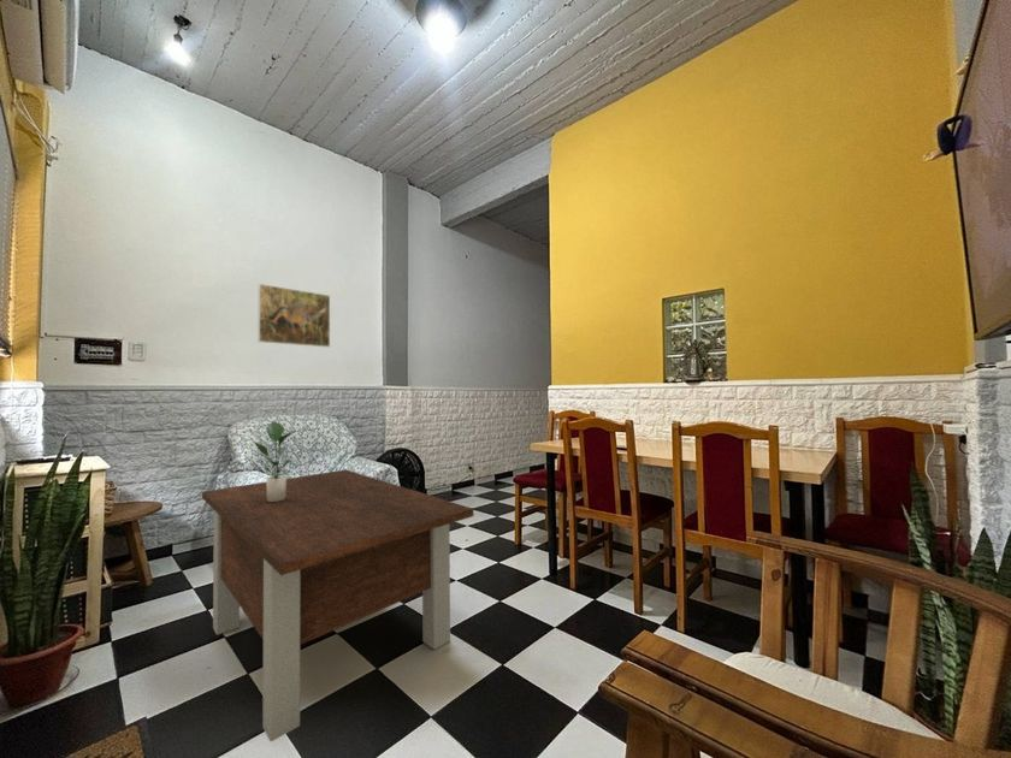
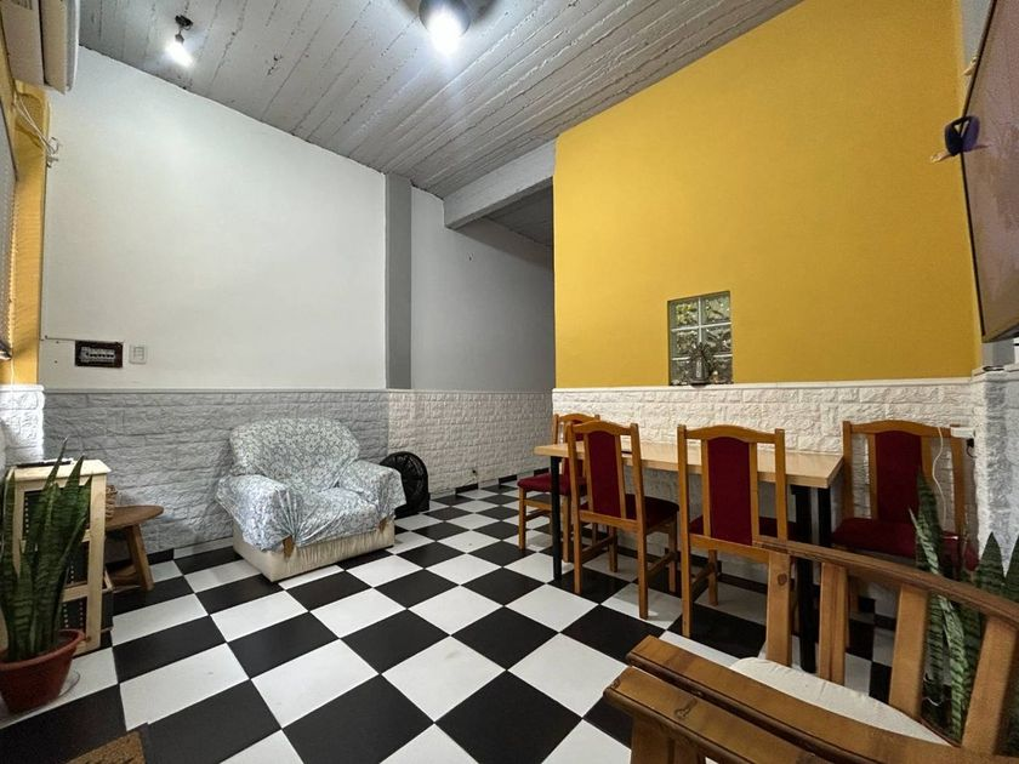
- potted plant [253,420,295,502]
- coffee table [201,468,474,742]
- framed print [256,283,331,348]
